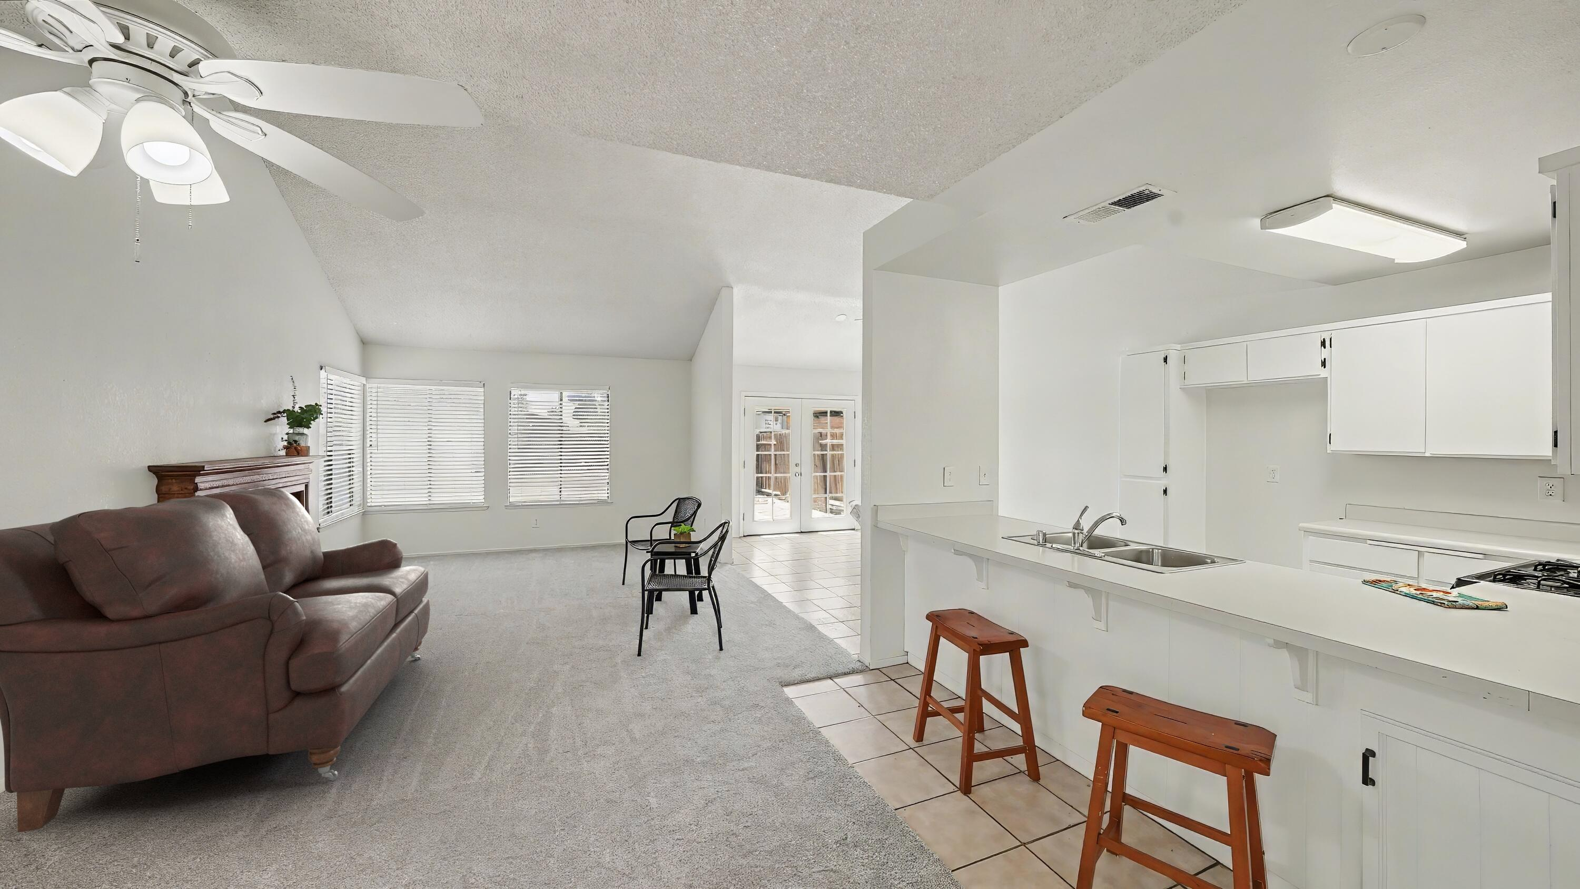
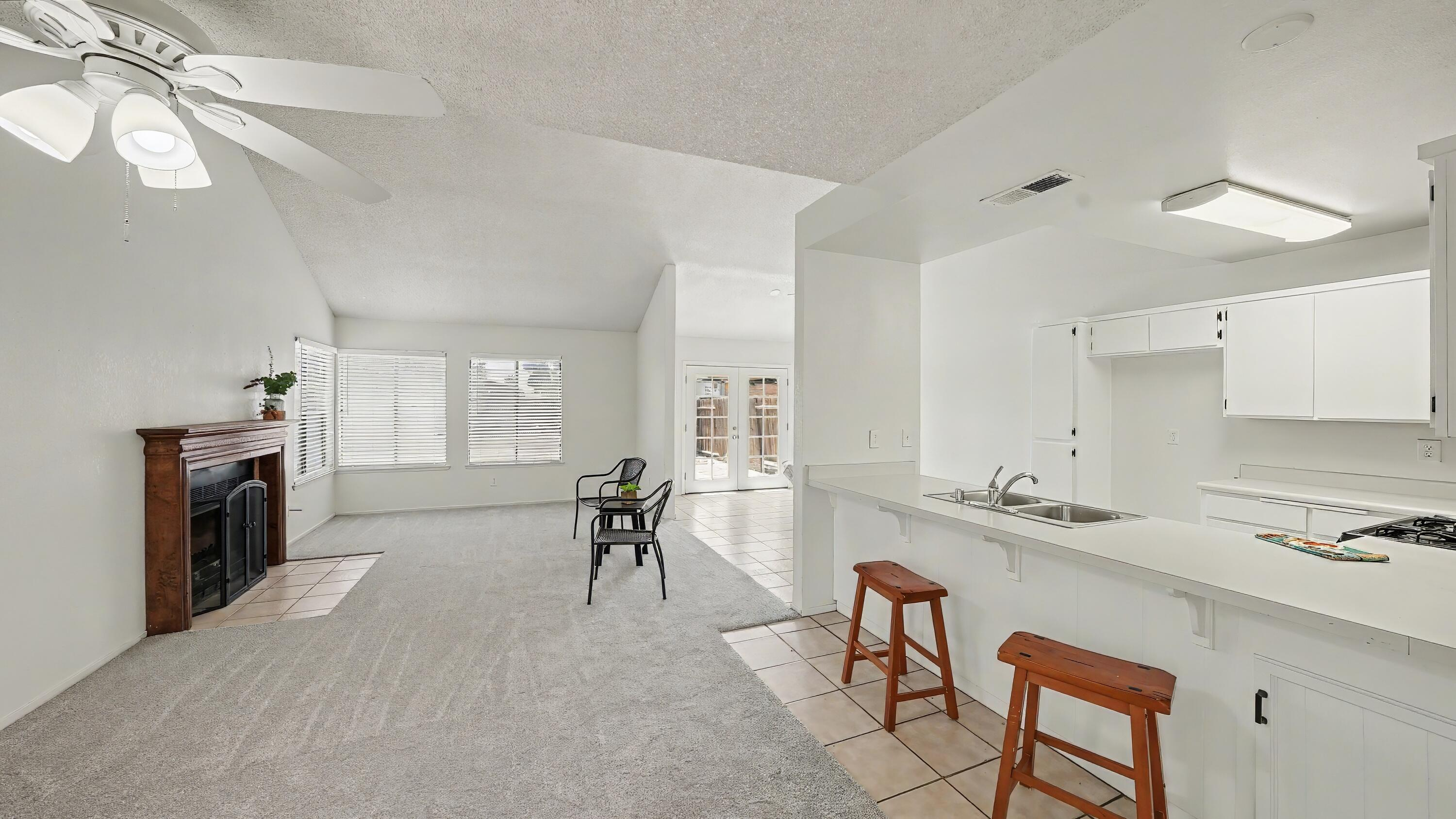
- sofa [0,486,431,834]
